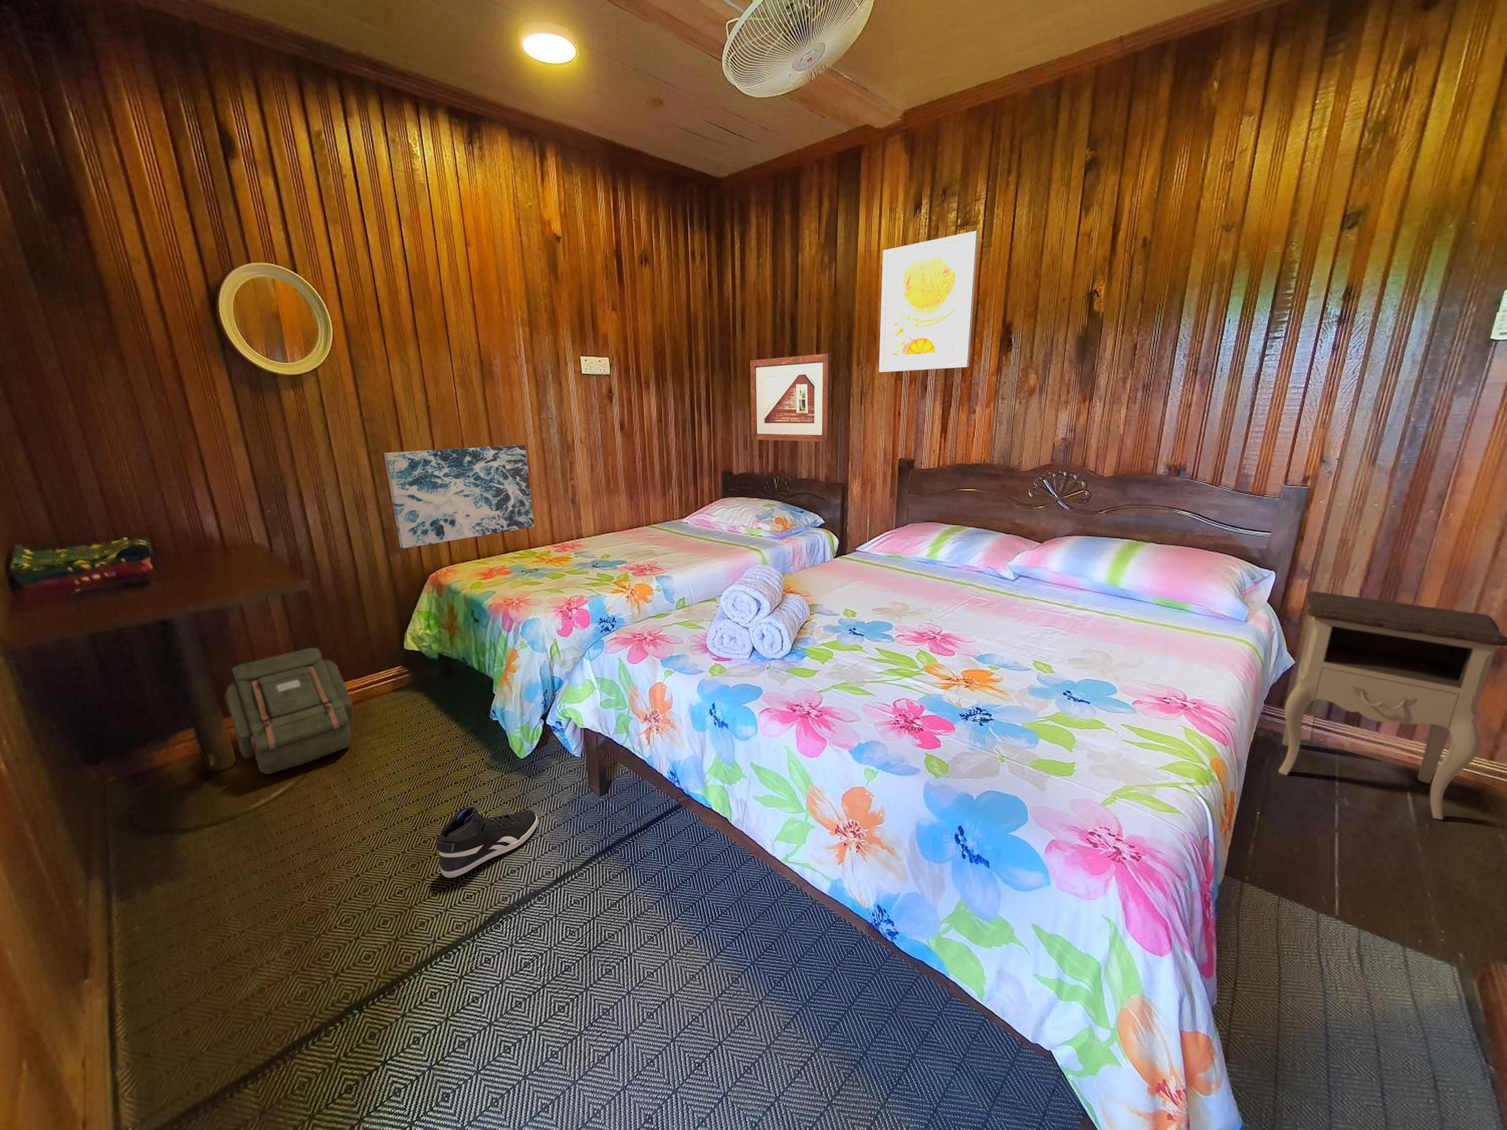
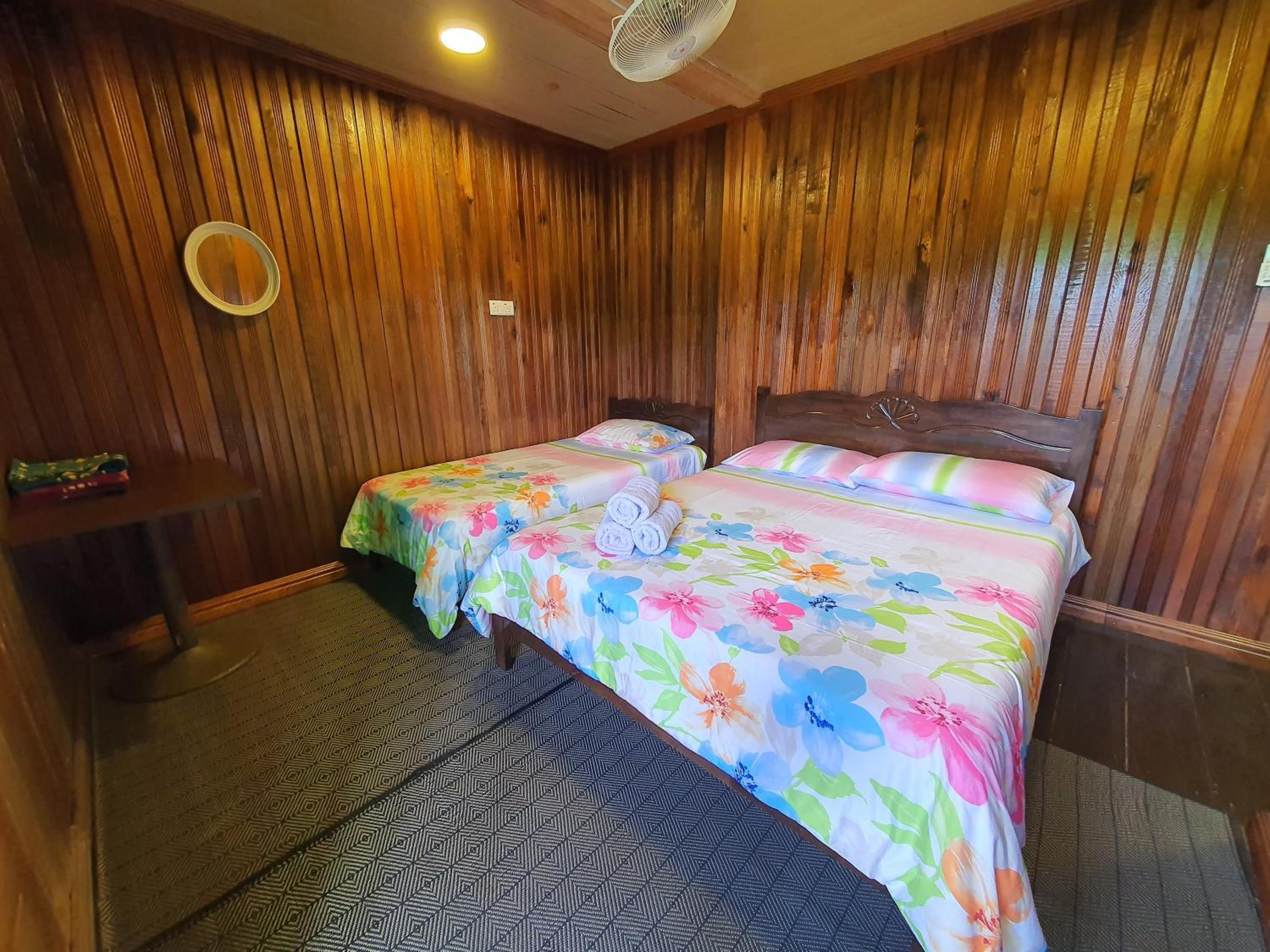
- nightstand [1278,591,1507,820]
- picture frame [750,353,832,443]
- sneaker [435,806,538,878]
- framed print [878,230,979,373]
- backpack [224,647,354,774]
- wall art [383,444,534,548]
